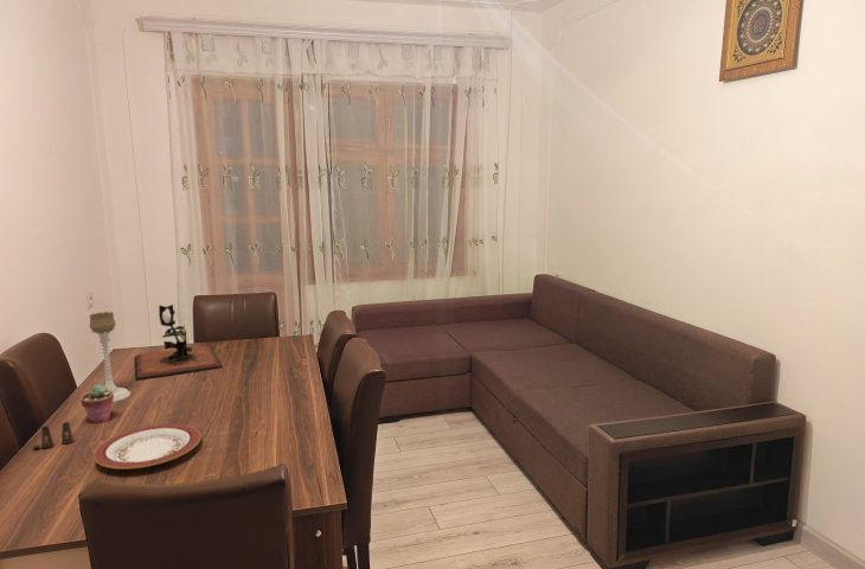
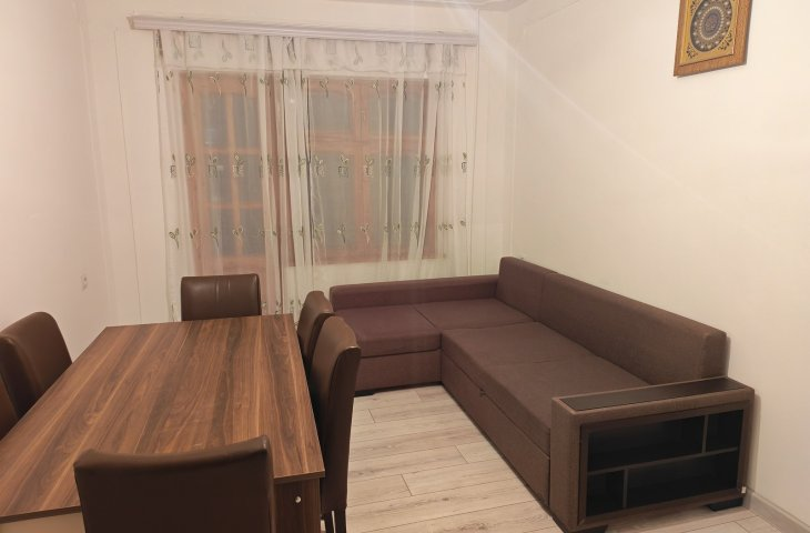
- plate [92,423,201,471]
- plant [133,303,224,382]
- salt shaker [32,421,75,450]
- potted succulent [79,383,114,424]
- candle holder [89,311,132,403]
